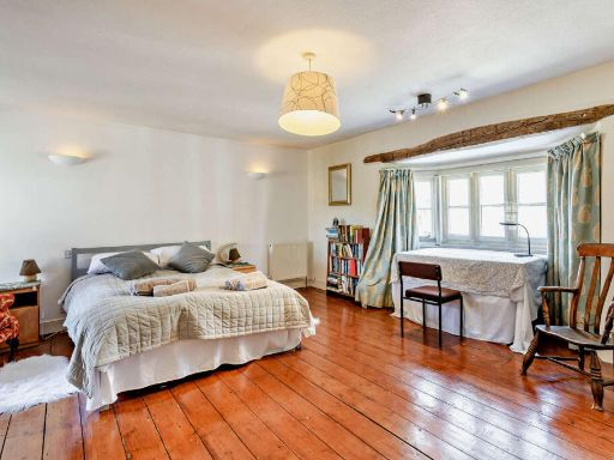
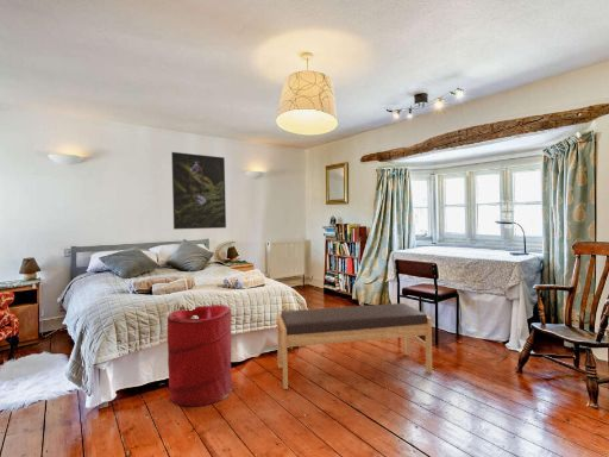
+ bench [276,302,433,390]
+ laundry hamper [167,303,233,408]
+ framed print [170,151,227,231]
